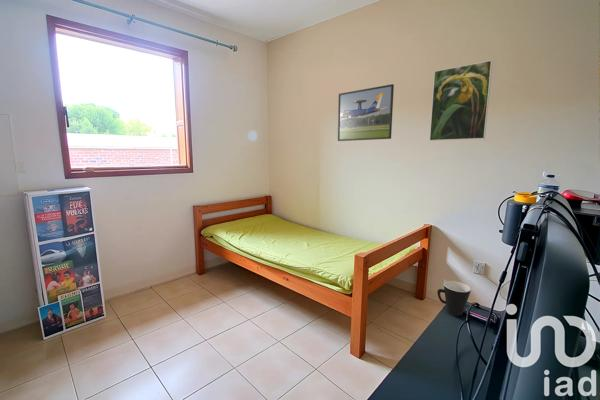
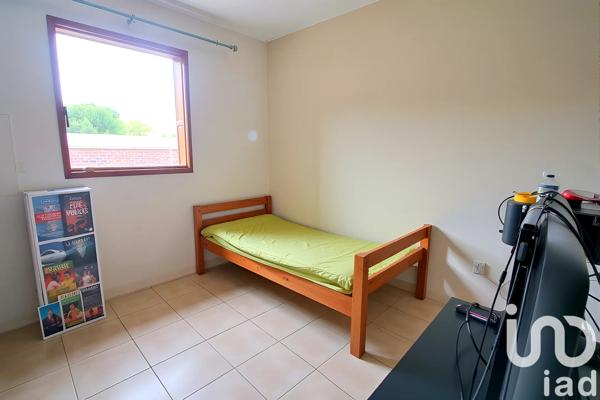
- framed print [337,83,395,142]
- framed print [428,59,494,142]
- mug [436,280,472,316]
